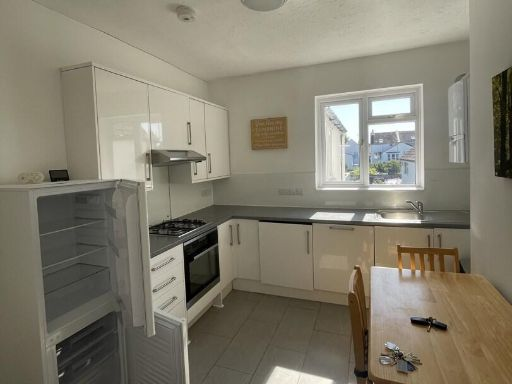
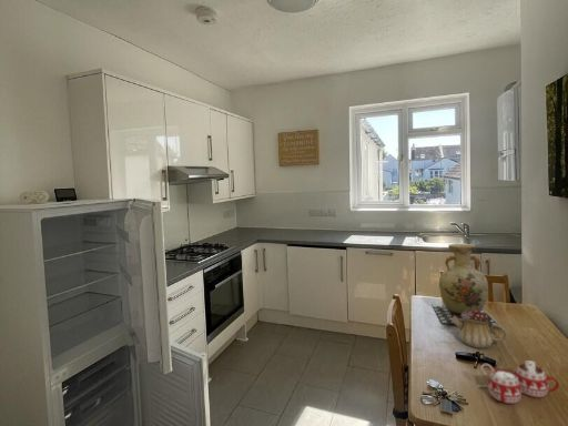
+ teapot [452,306,509,349]
+ vase [432,243,500,327]
+ mug [476,359,560,405]
